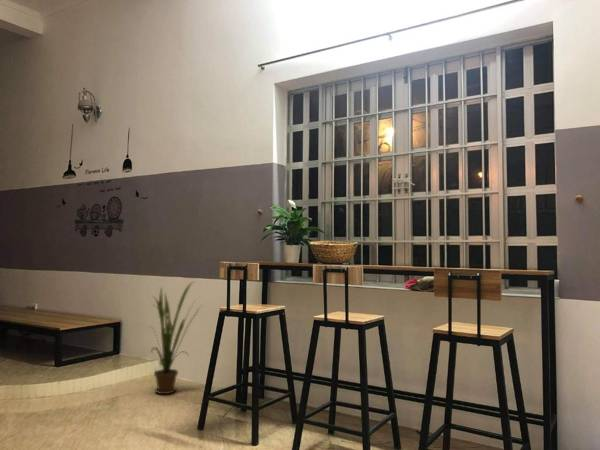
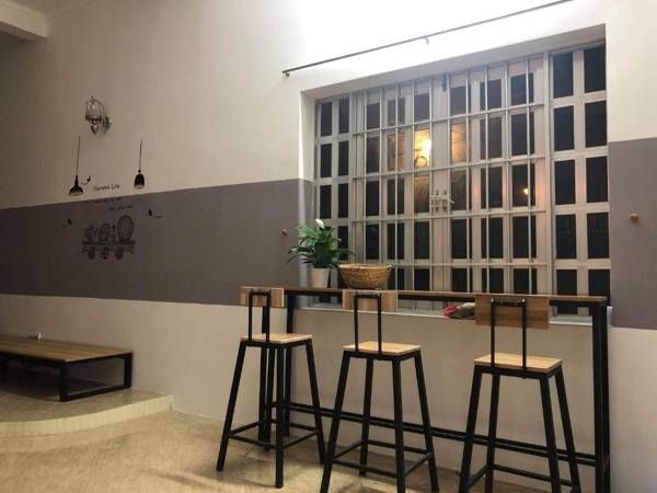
- house plant [148,280,202,395]
